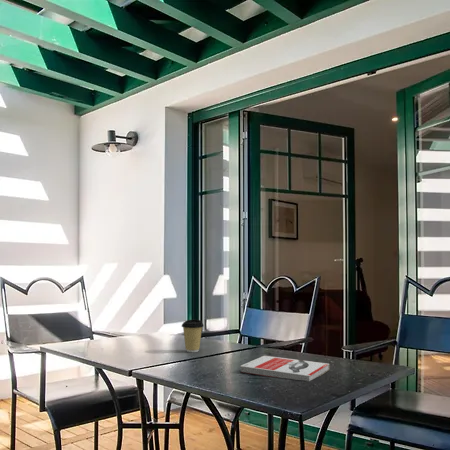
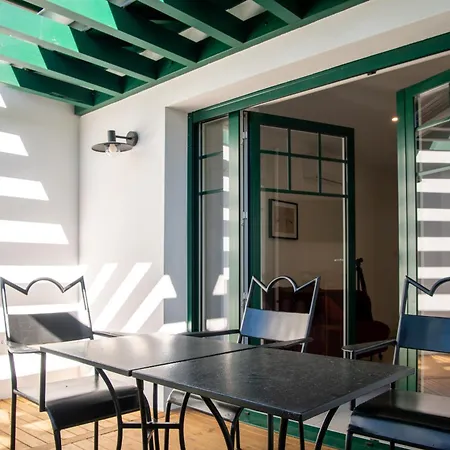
- book [240,355,331,382]
- coffee cup [181,319,205,353]
